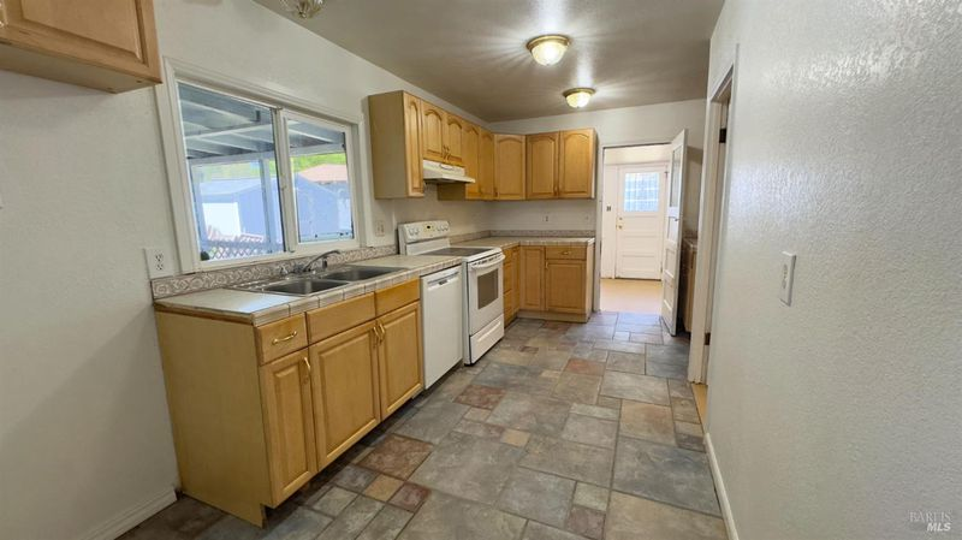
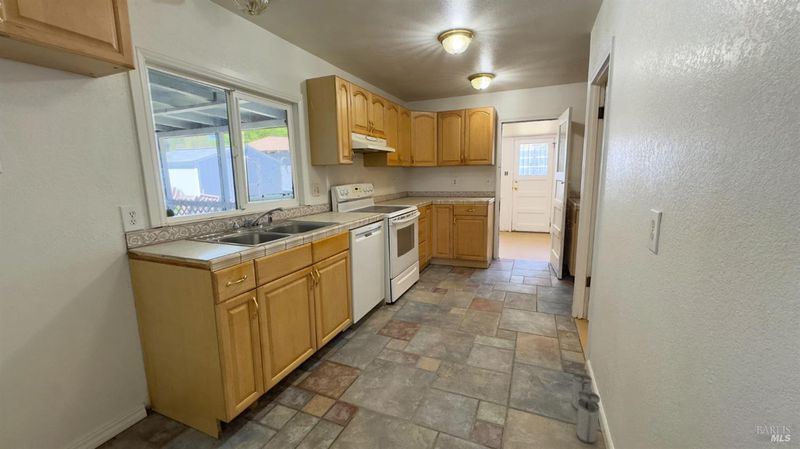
+ trash can [571,372,606,445]
